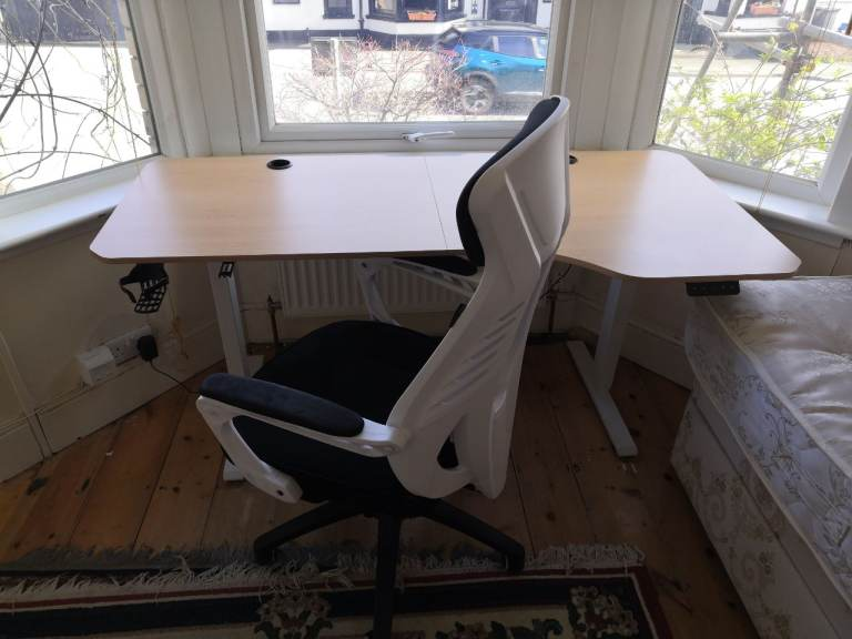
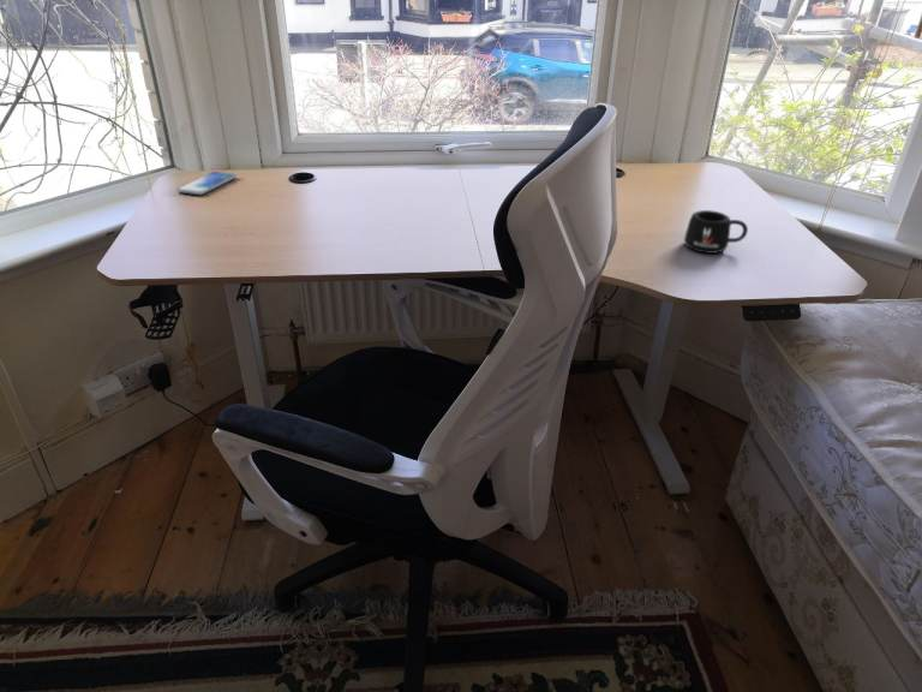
+ mug [683,209,749,255]
+ smartphone [176,171,238,196]
